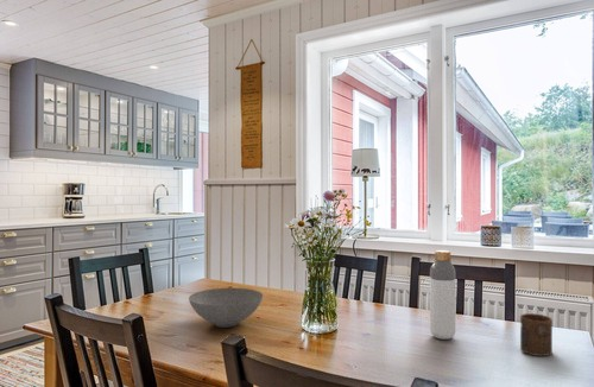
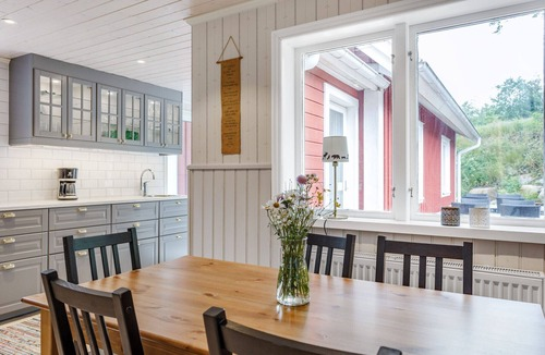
- cup [519,312,554,357]
- bottle [429,249,456,341]
- bowl [188,287,264,329]
